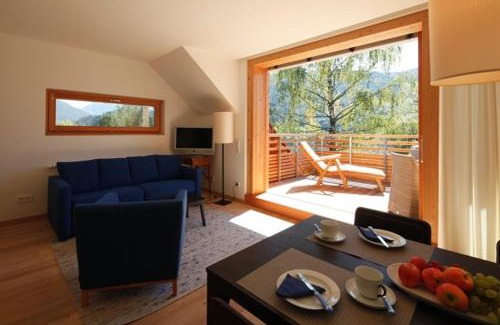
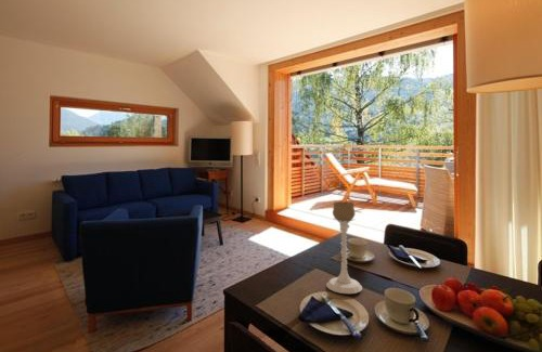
+ candle holder [325,201,363,295]
